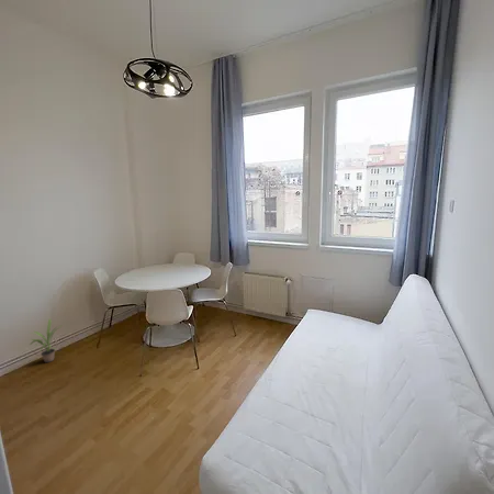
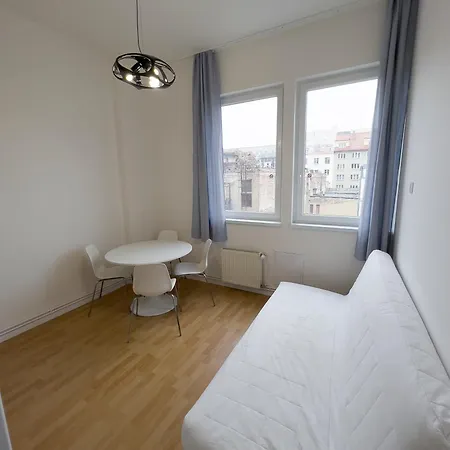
- potted plant [29,317,65,363]
